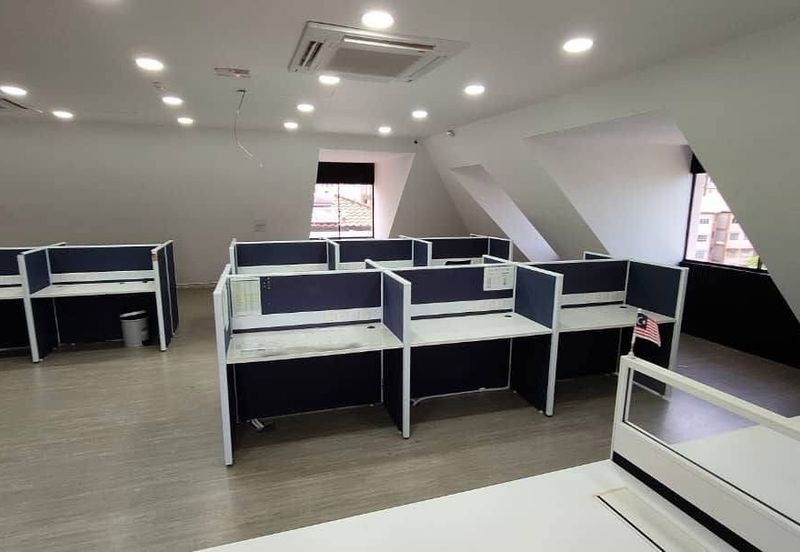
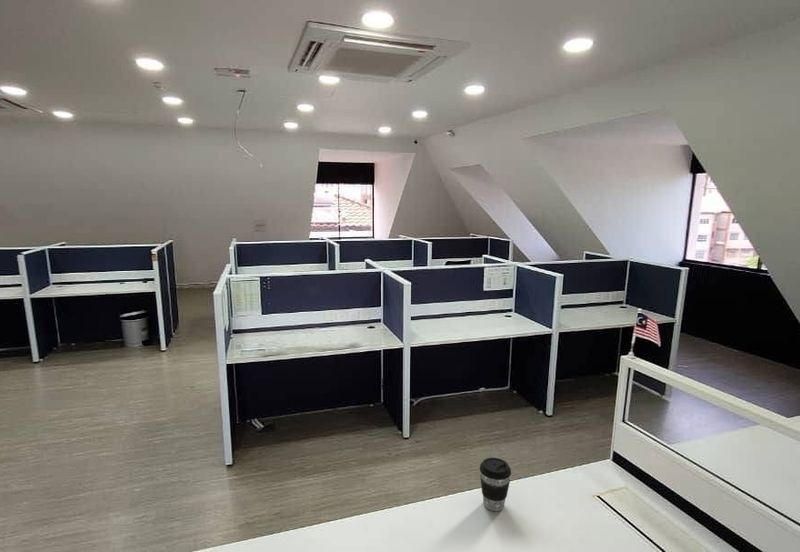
+ coffee cup [479,457,512,512]
